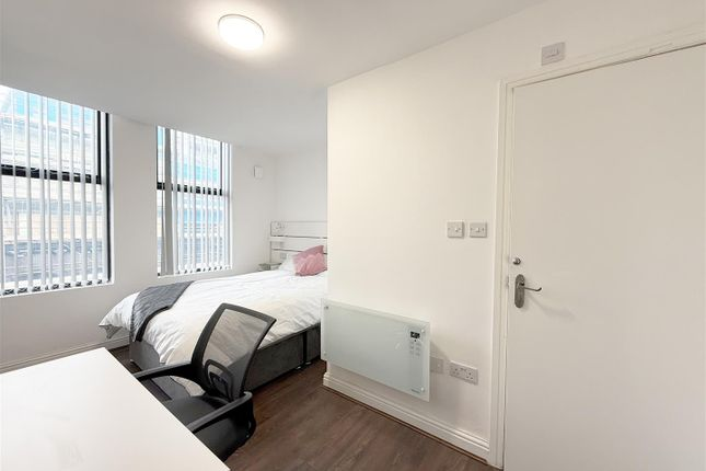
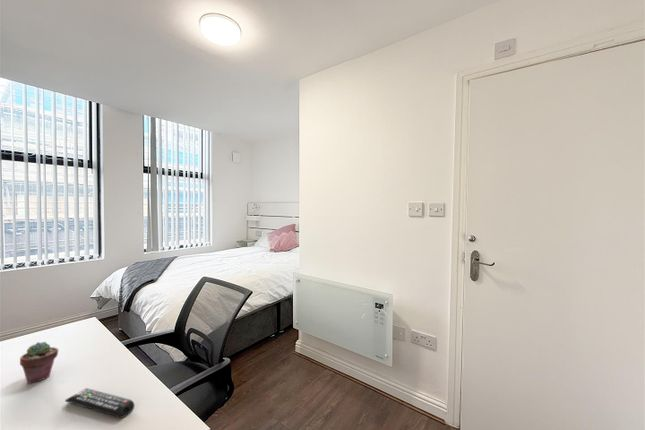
+ potted succulent [19,341,59,384]
+ remote control [64,387,135,419]
